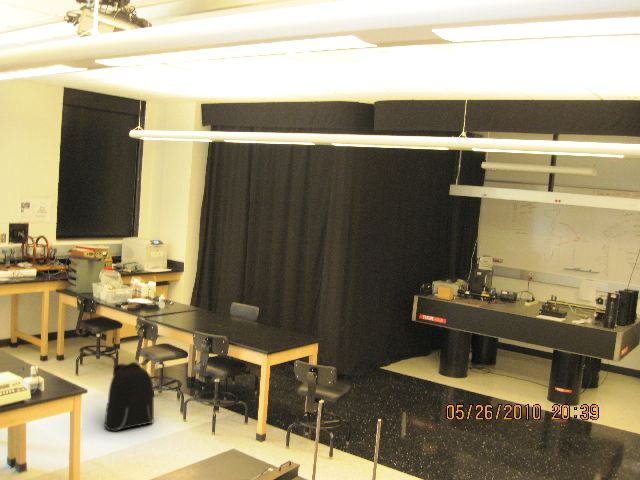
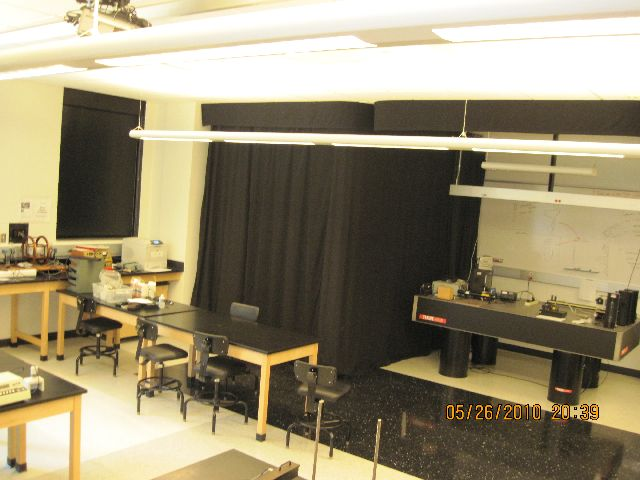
- backpack [103,361,155,432]
